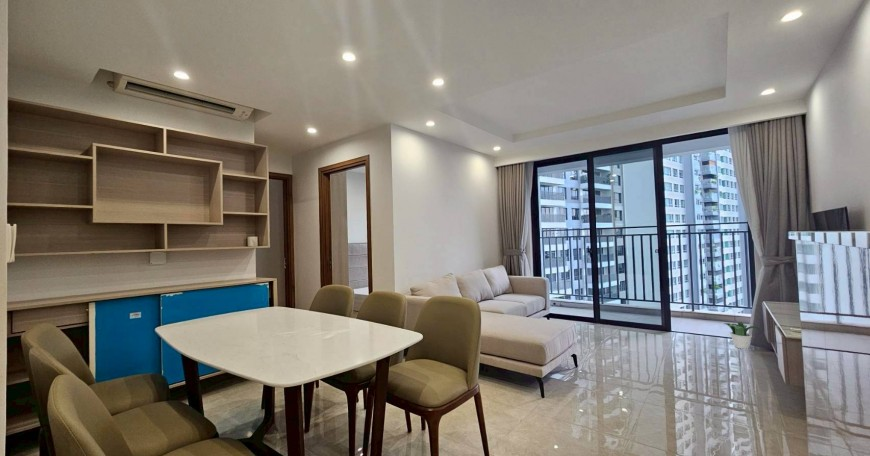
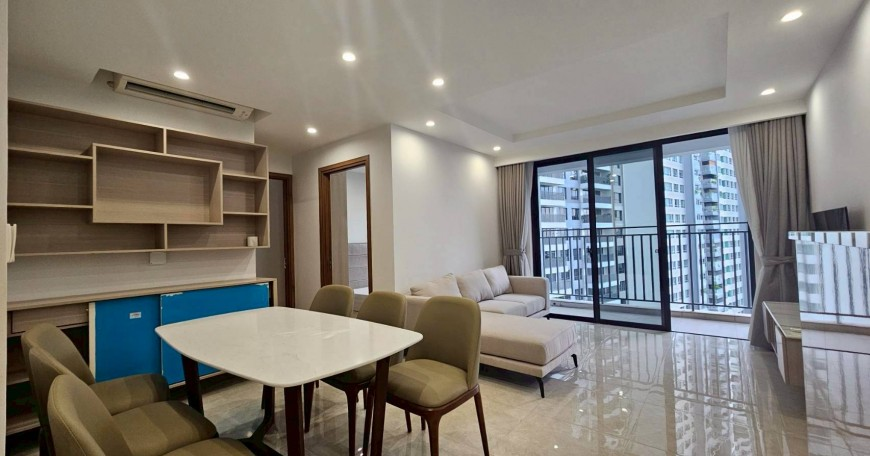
- potted plant [724,321,761,350]
